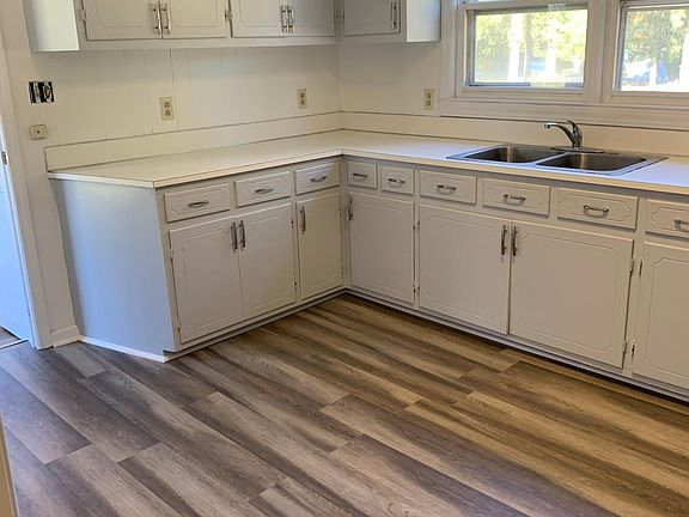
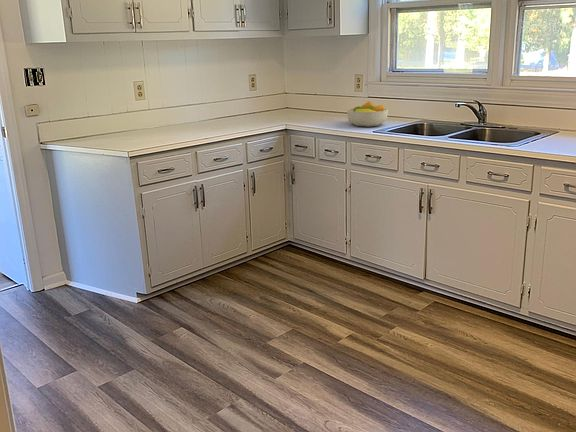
+ fruit bowl [346,101,389,128]
